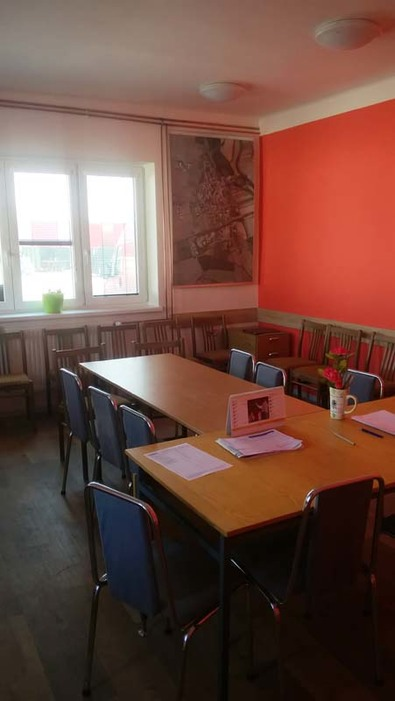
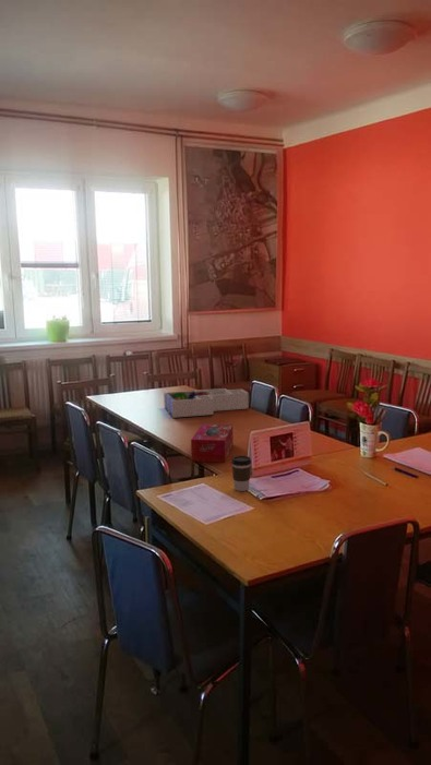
+ coffee cup [230,455,252,492]
+ desk organizer [163,387,250,419]
+ tissue box [190,422,234,463]
